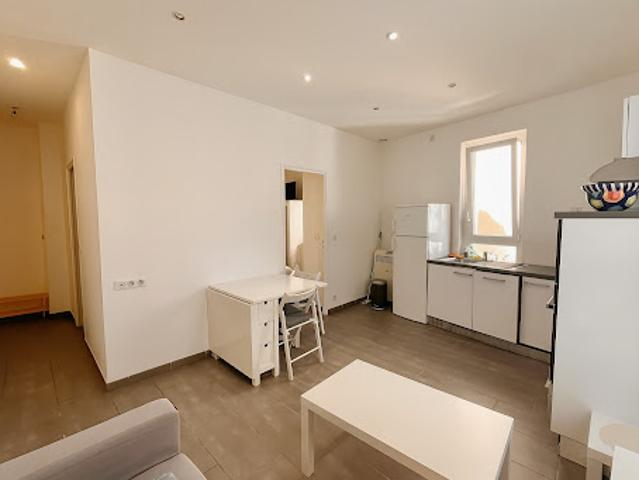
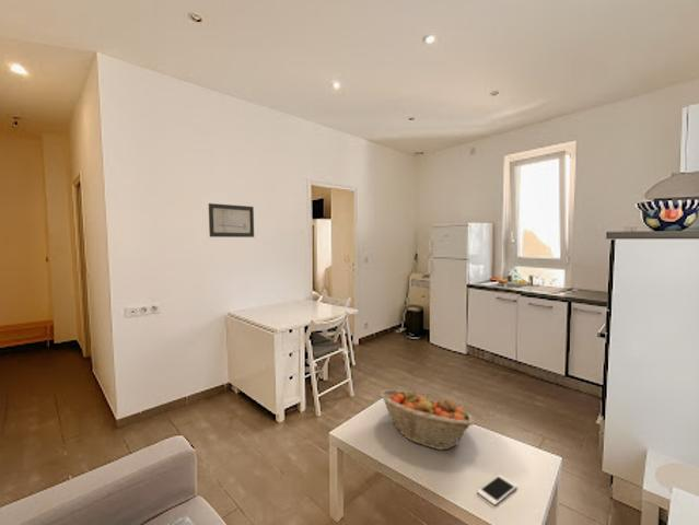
+ fruit basket [378,388,476,451]
+ wall art [208,202,255,238]
+ cell phone [476,474,519,506]
